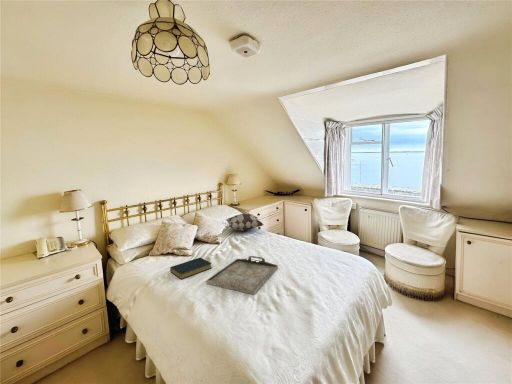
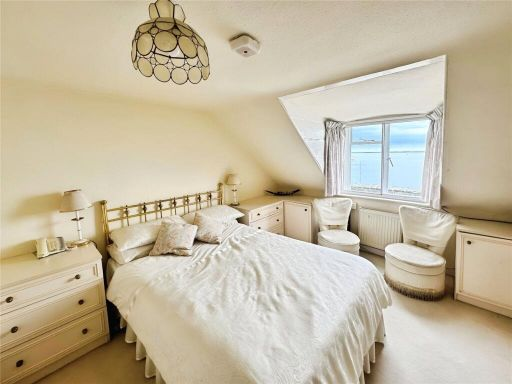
- serving tray [205,255,279,296]
- hardback book [169,257,213,280]
- decorative pillow [225,212,265,232]
